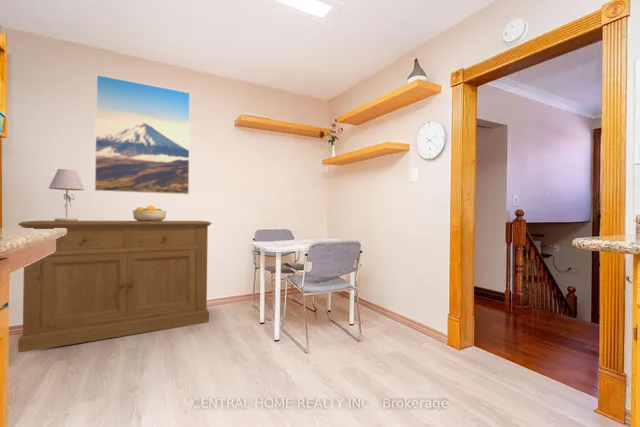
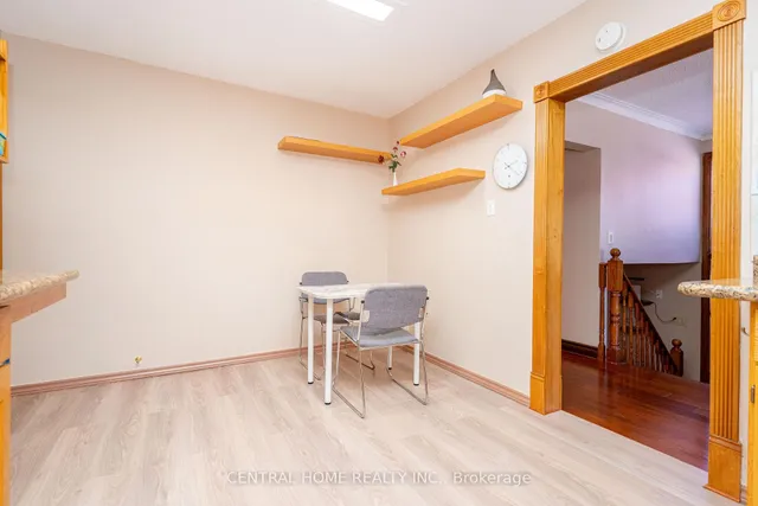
- sideboard [17,220,213,354]
- fruit bowl [132,205,167,222]
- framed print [94,74,191,195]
- table lamp [48,168,85,221]
